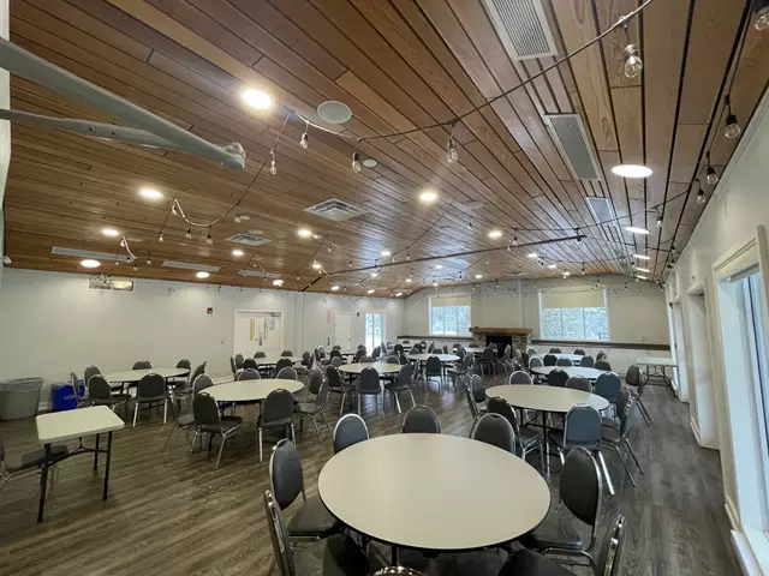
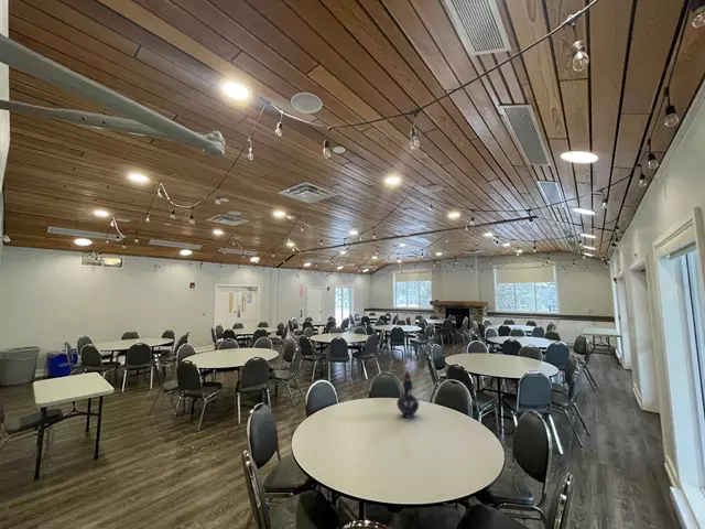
+ decorative vase [395,370,420,419]
